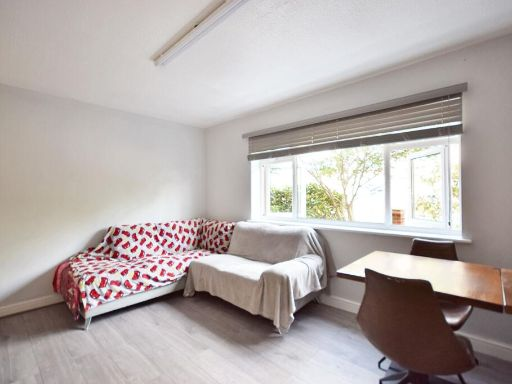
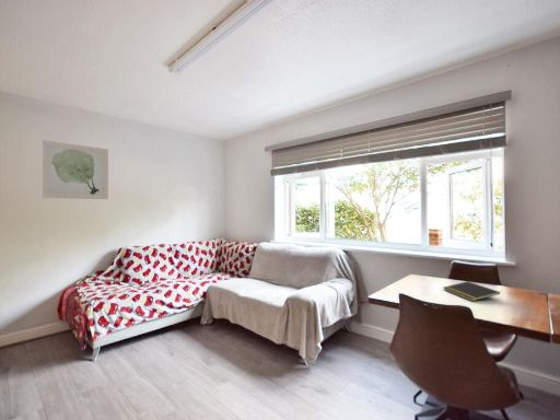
+ notepad [442,280,501,302]
+ wall art [42,139,109,200]
